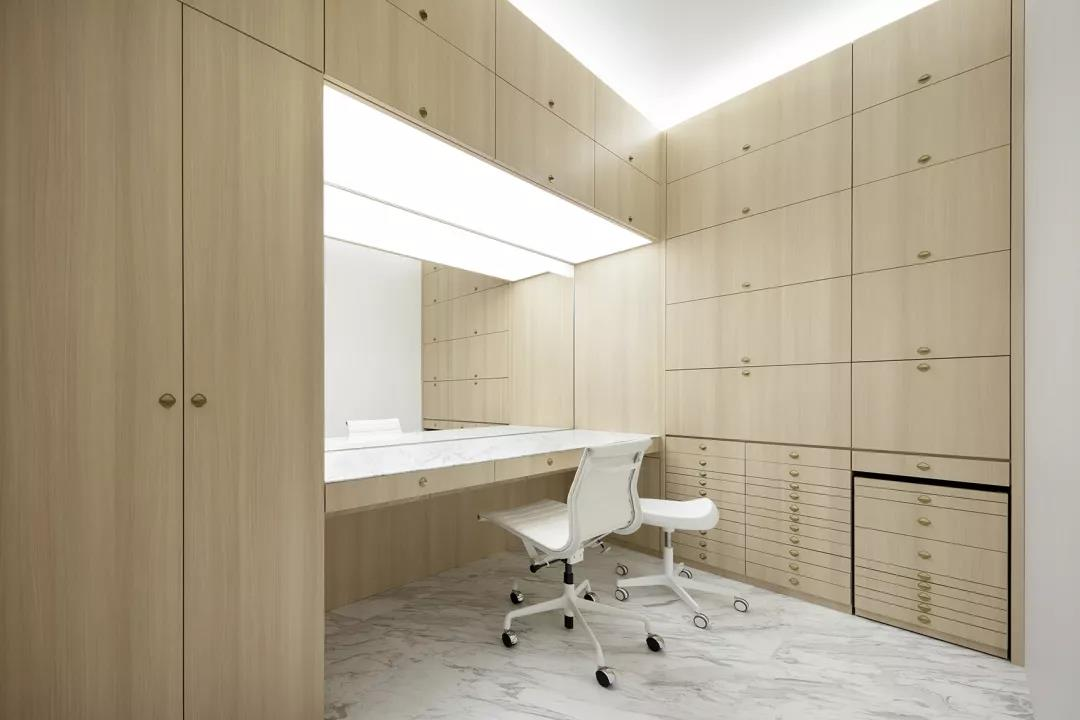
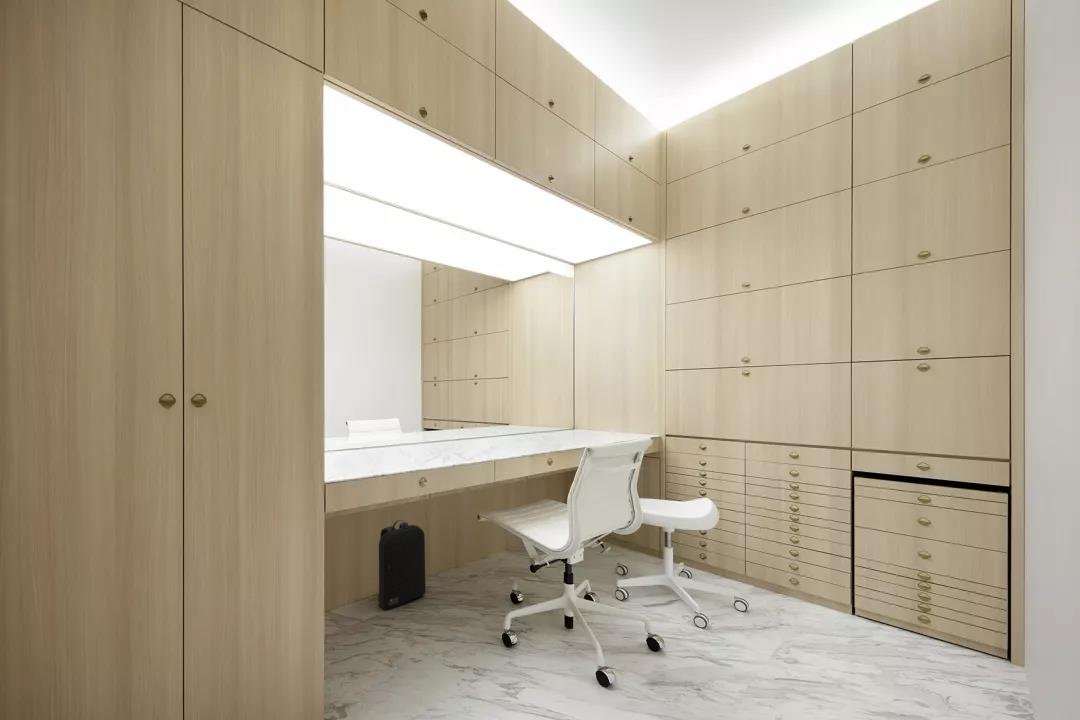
+ backpack [377,519,426,611]
